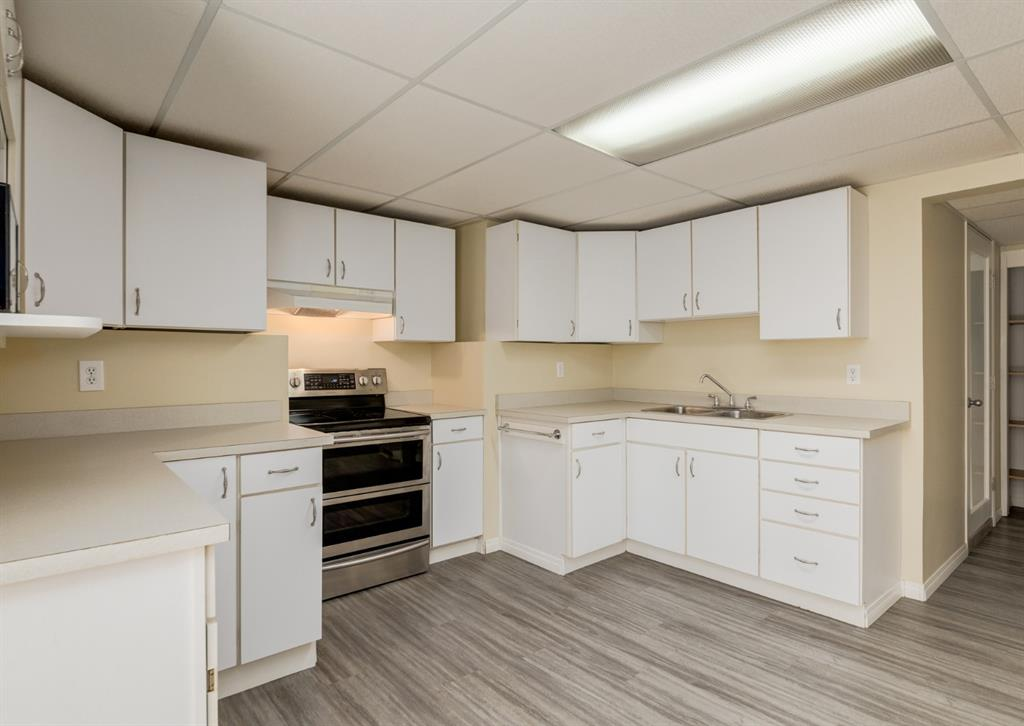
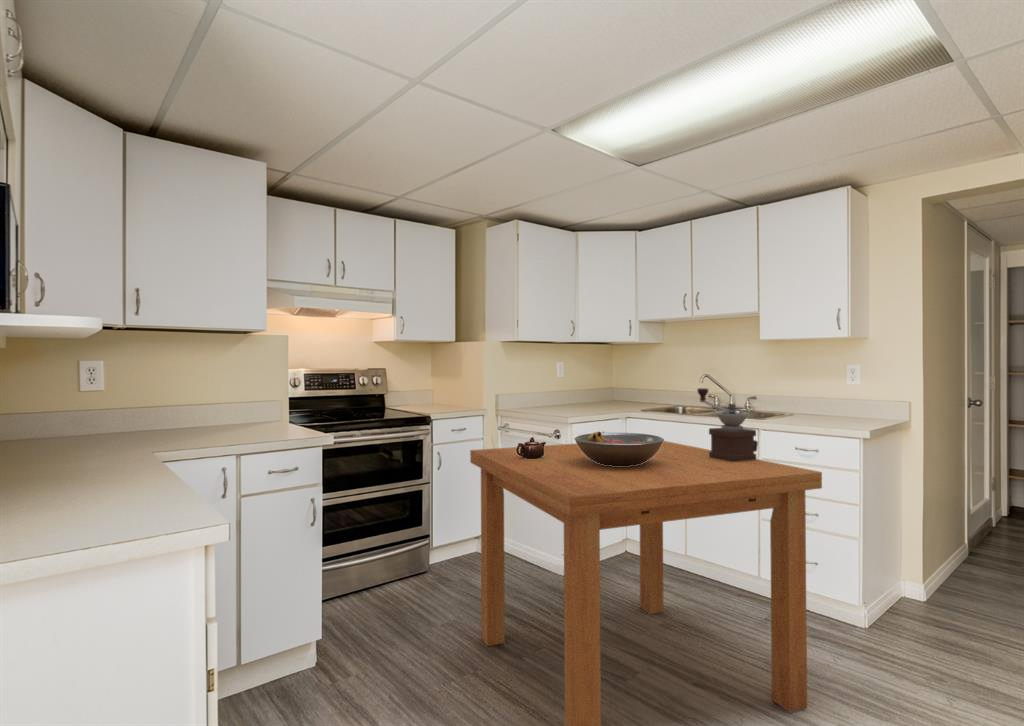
+ fruit bowl [574,431,665,466]
+ teapot [516,436,547,459]
+ dining table [469,440,823,726]
+ coffee grinder [696,387,759,462]
